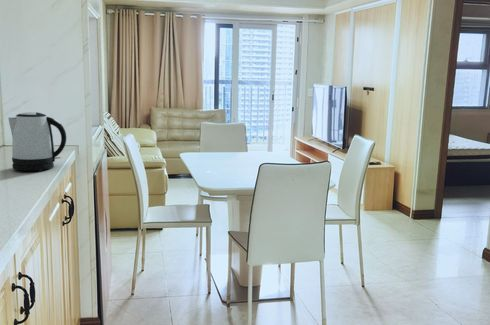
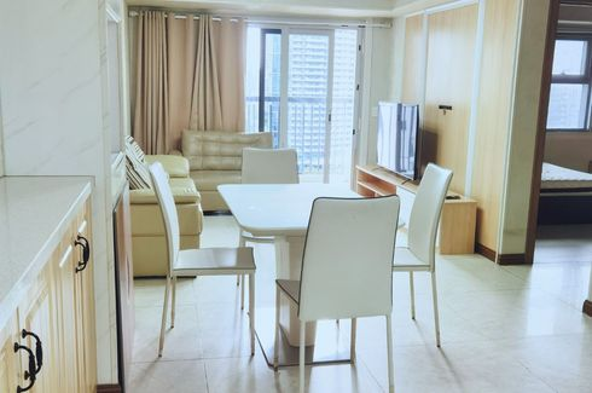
- kettle [7,111,67,172]
